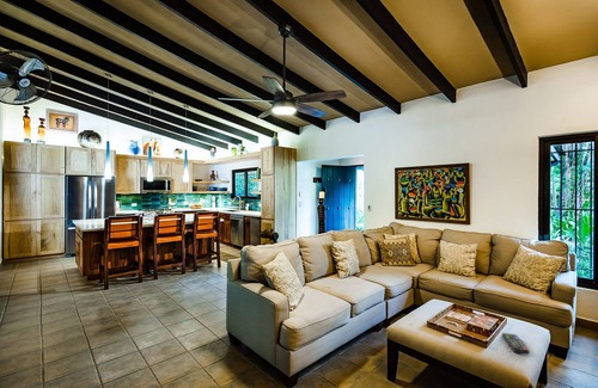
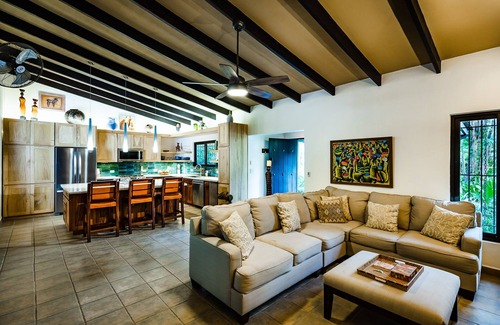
- remote control [501,332,530,355]
